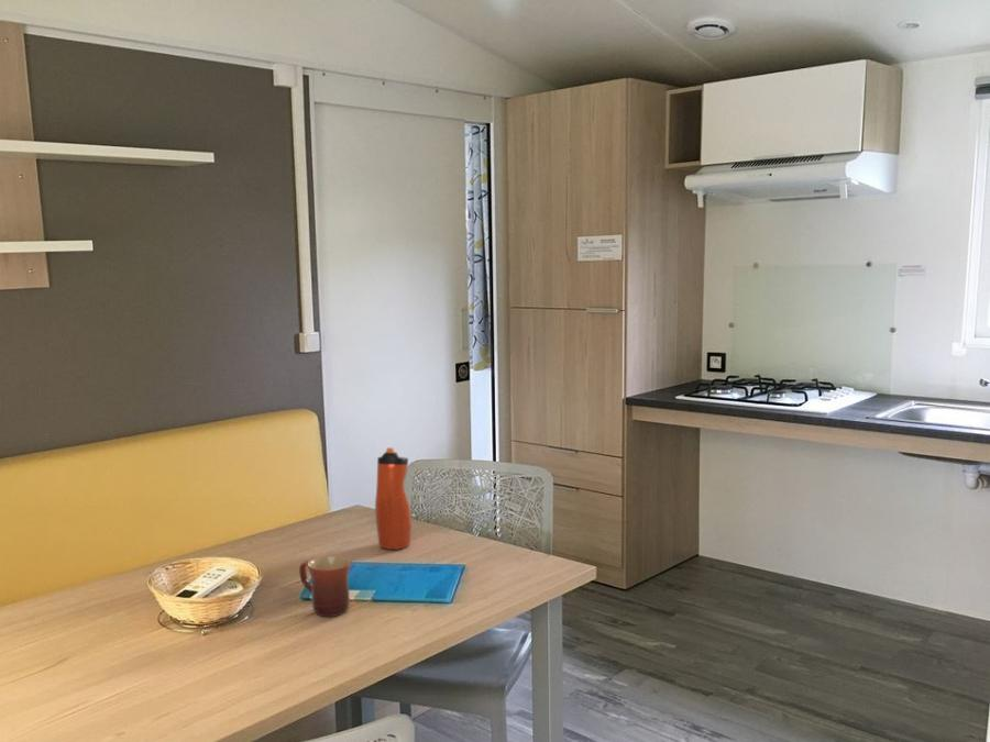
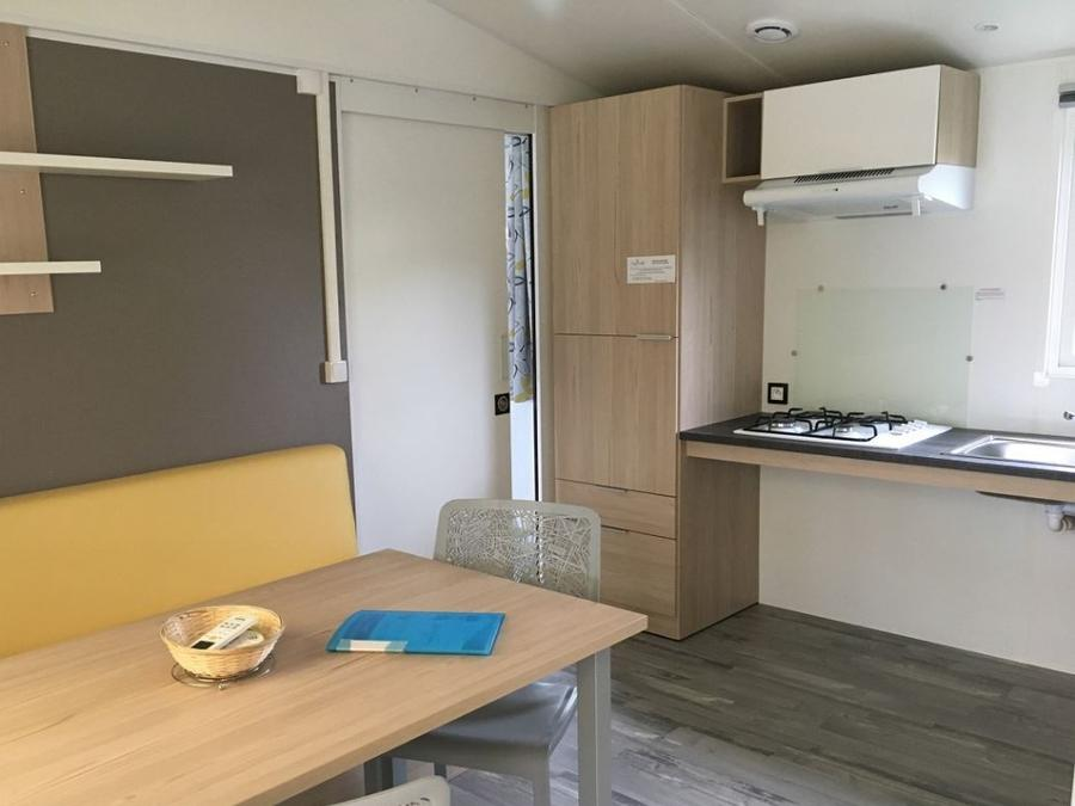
- water bottle [374,446,413,551]
- mug [298,555,352,618]
